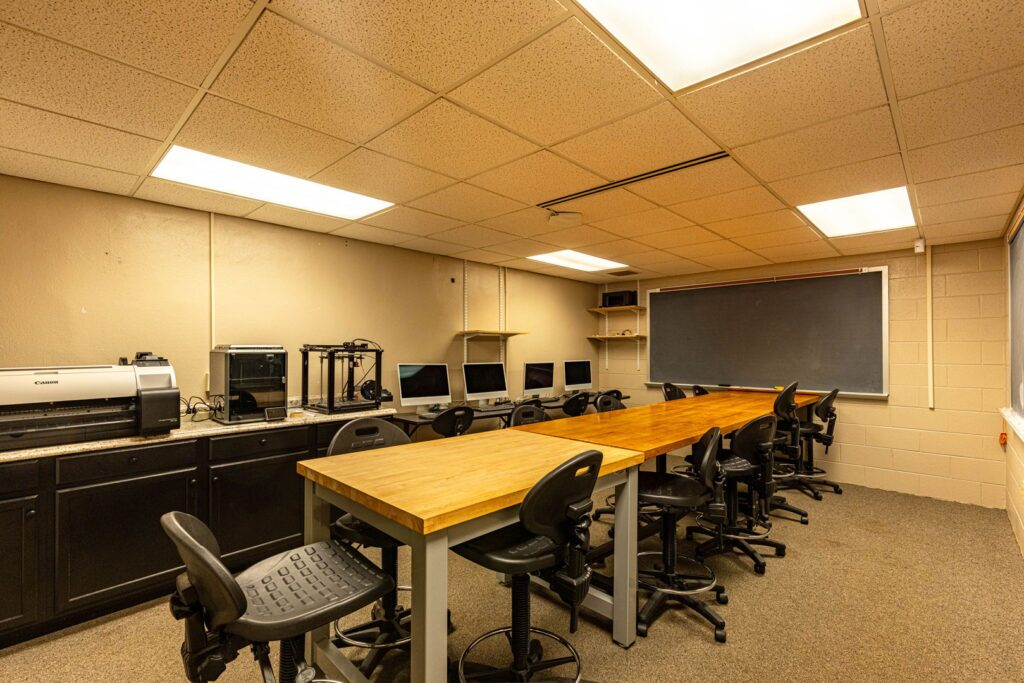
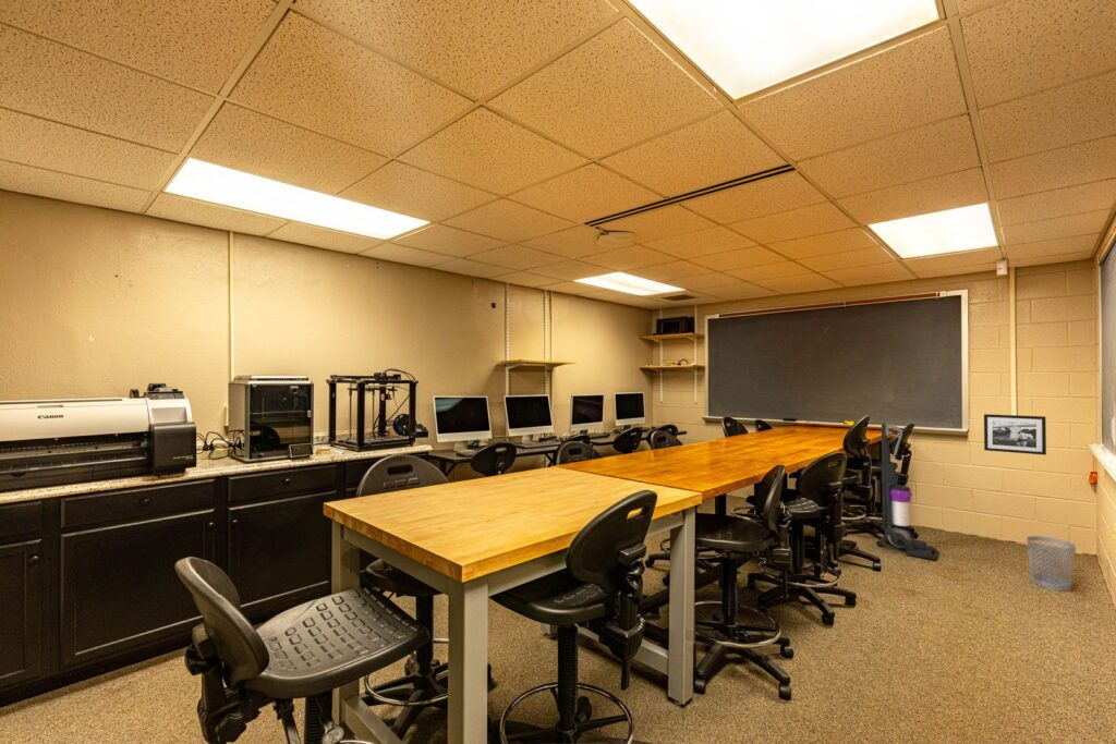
+ picture frame [983,413,1047,456]
+ wastebasket [1026,535,1077,593]
+ vacuum cleaner [875,423,939,562]
